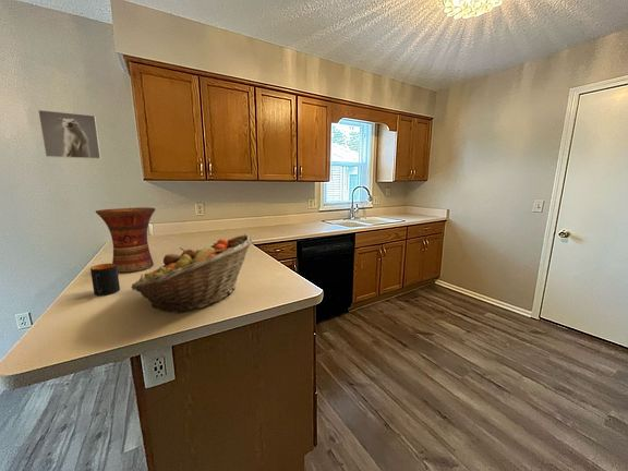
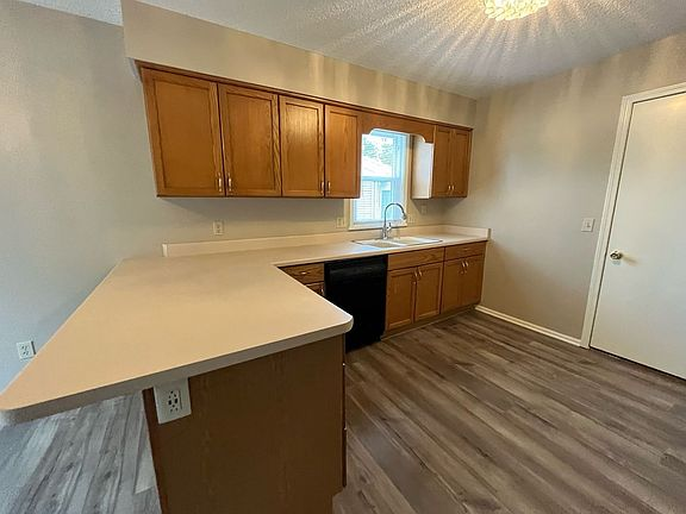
- mug [89,263,121,297]
- vase [95,206,156,274]
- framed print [37,109,102,160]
- fruit basket [130,233,254,314]
